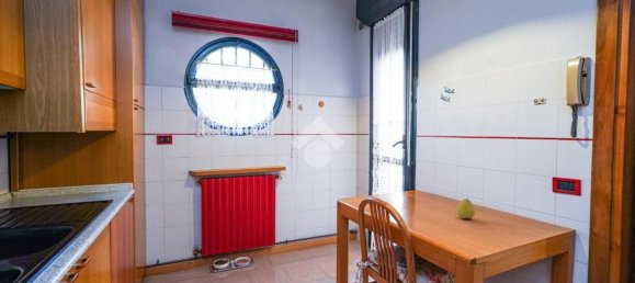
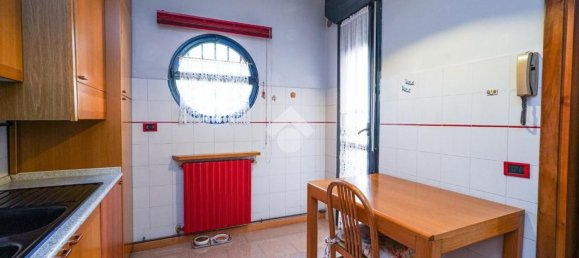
- fruit [456,196,476,219]
